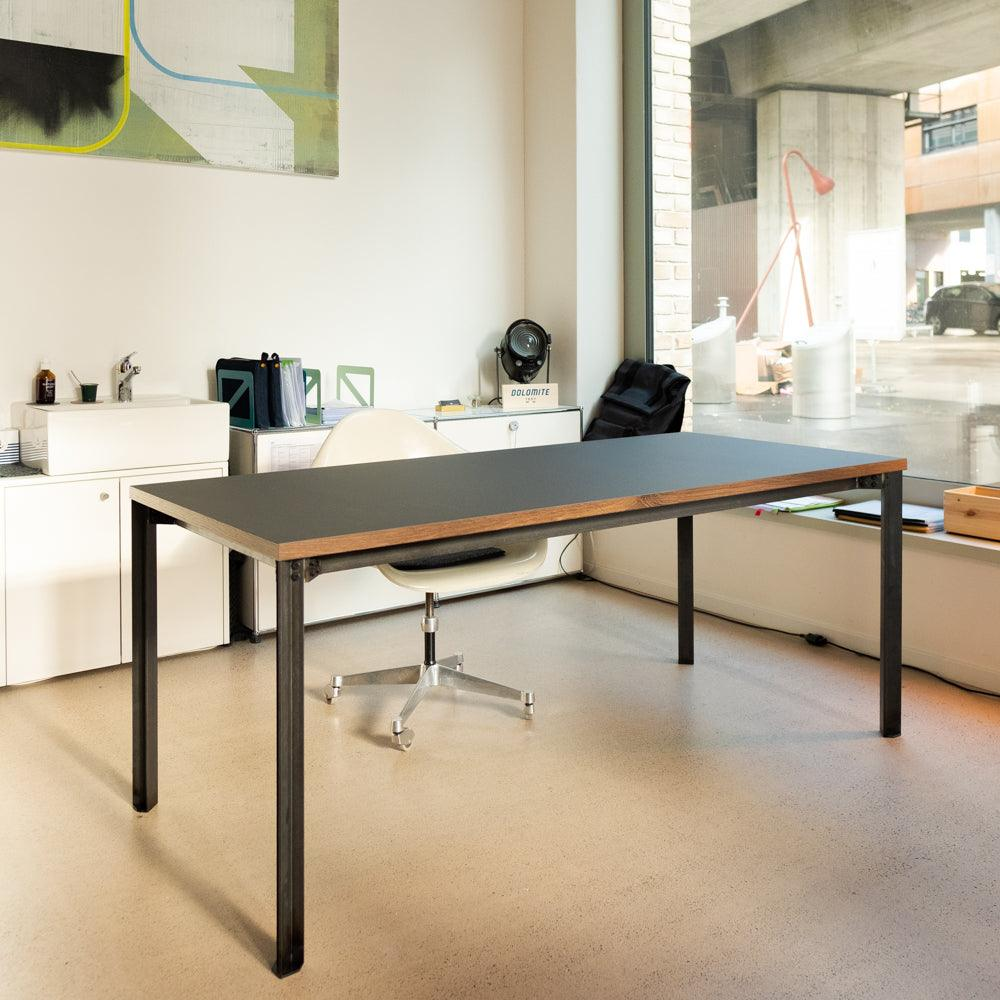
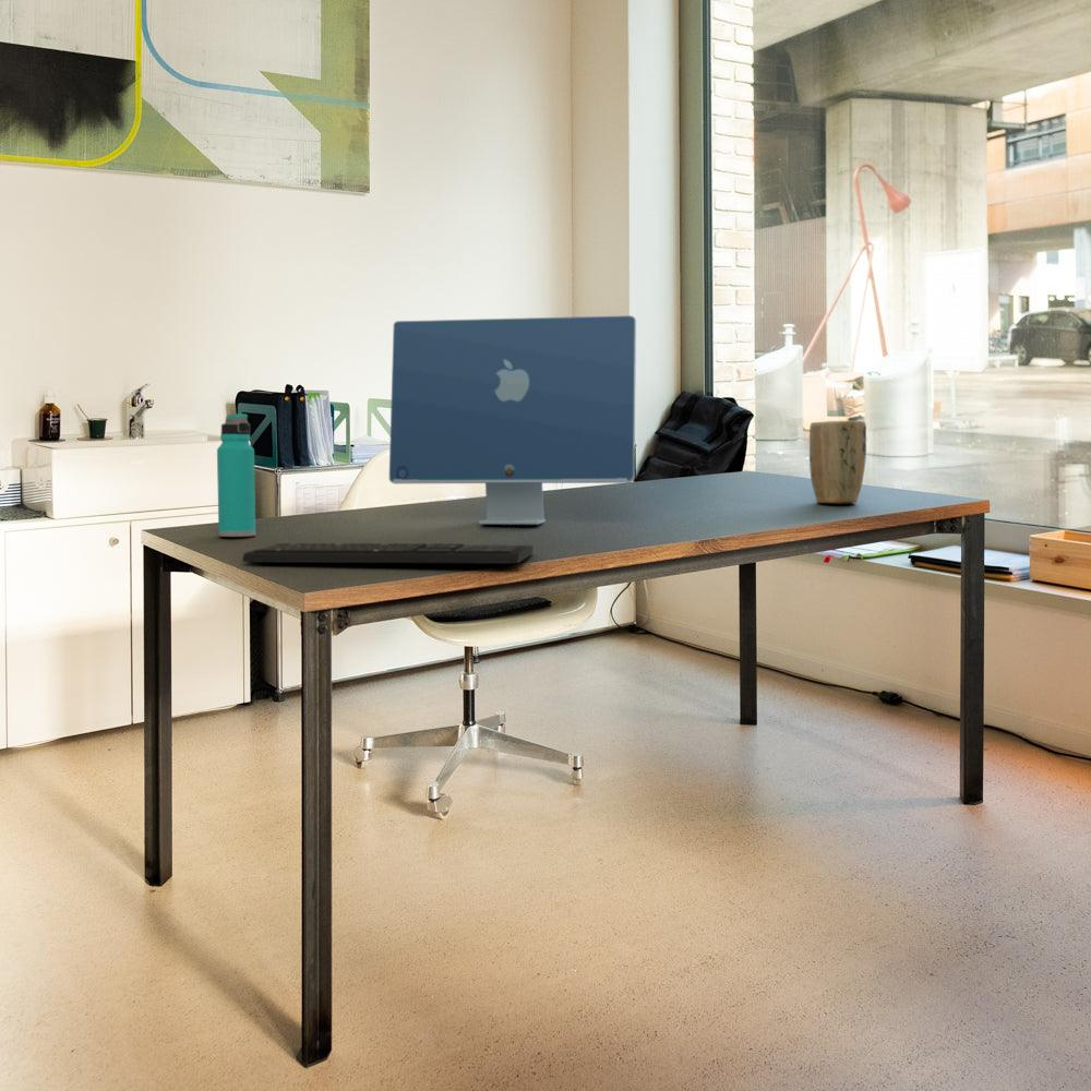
+ plant pot [808,420,867,504]
+ water bottle [216,412,256,538]
+ keyboard [241,542,535,565]
+ computer monitor [388,314,637,526]
